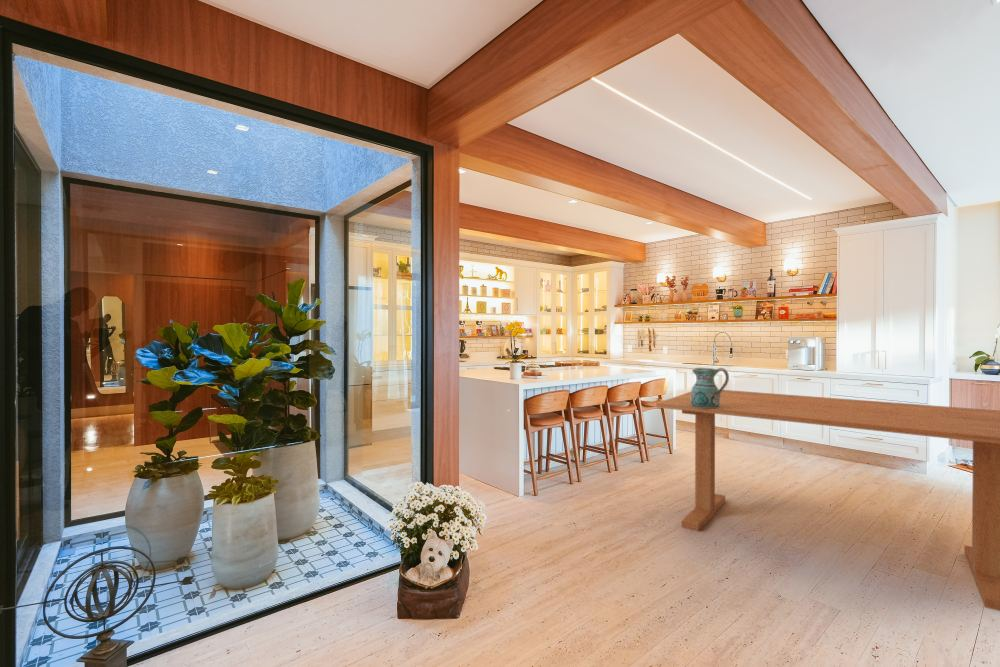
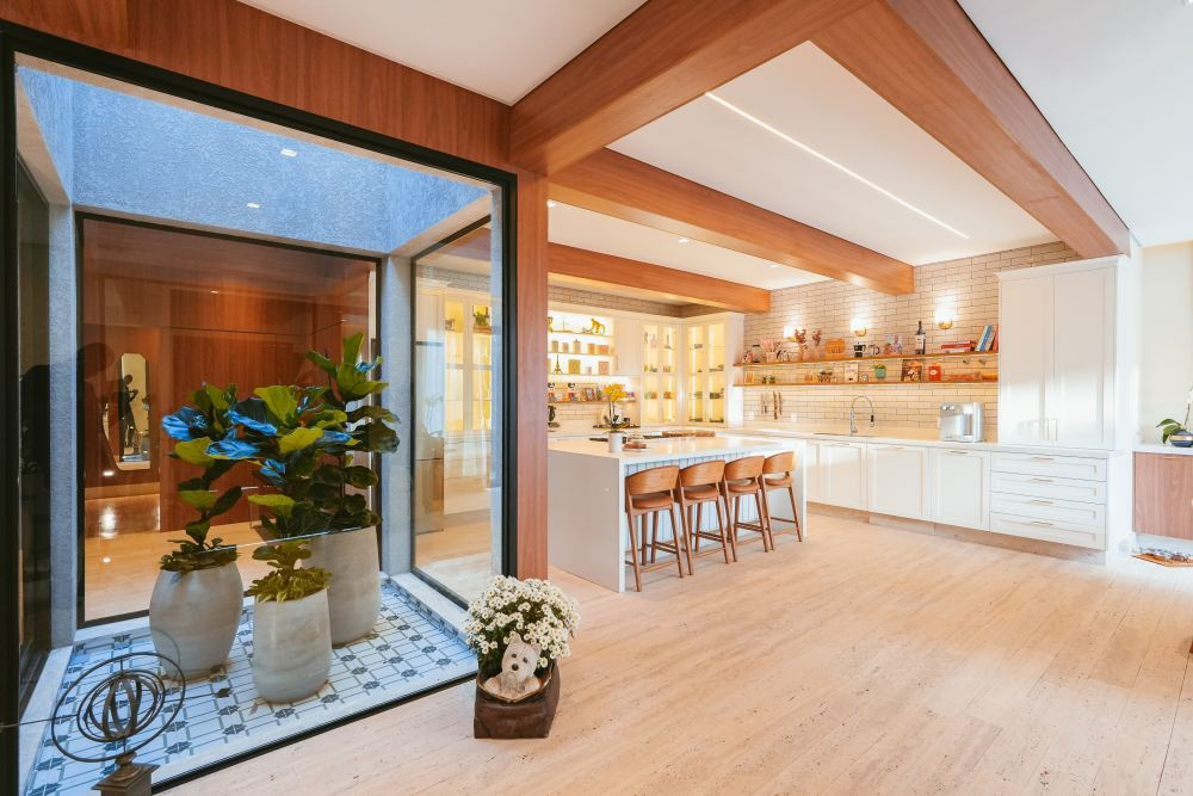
- ceramic pitcher [691,367,730,408]
- dining table [655,389,1000,612]
